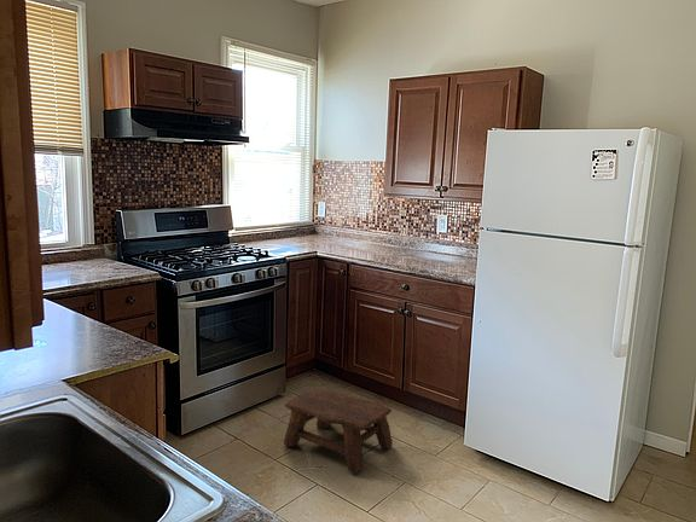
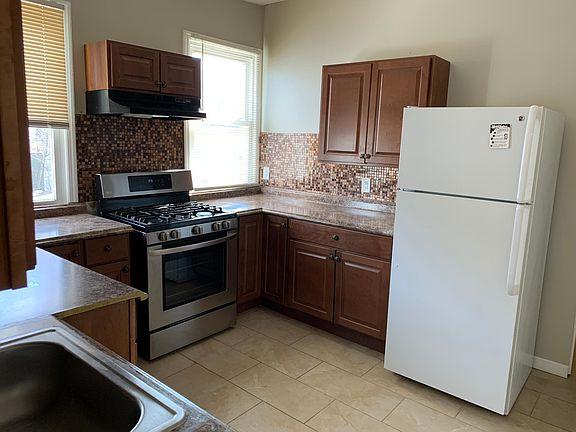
- stool [283,385,394,474]
